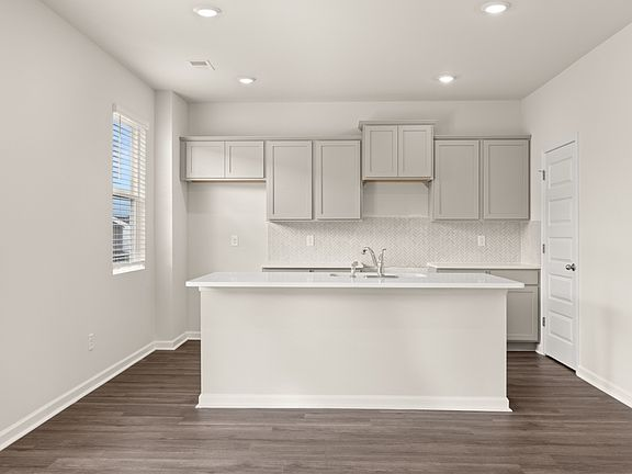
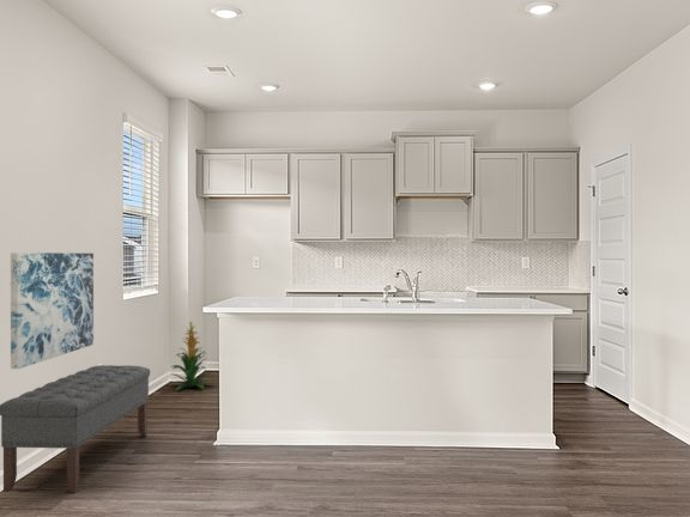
+ wall art [10,251,95,370]
+ indoor plant [169,321,213,391]
+ bench [0,364,151,494]
